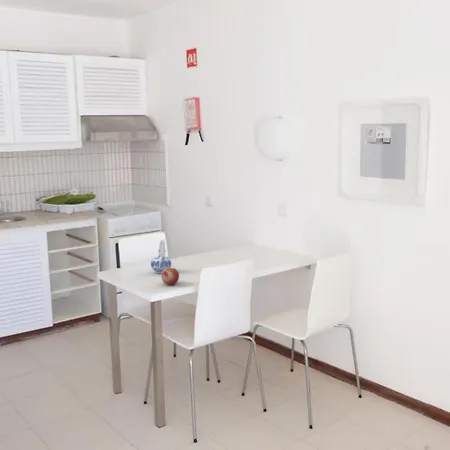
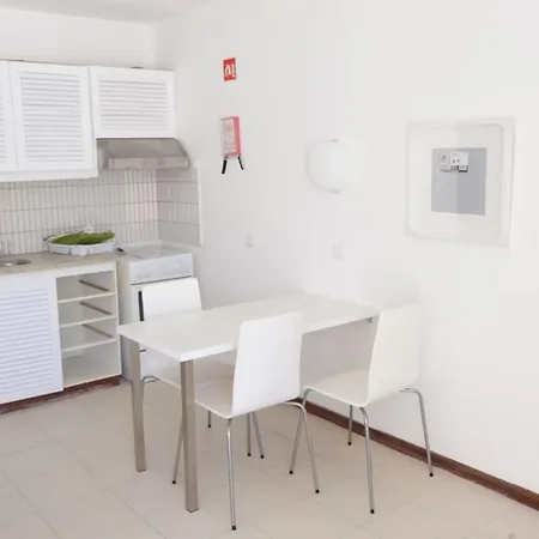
- ceramic pitcher [150,239,172,274]
- fruit [160,267,180,286]
